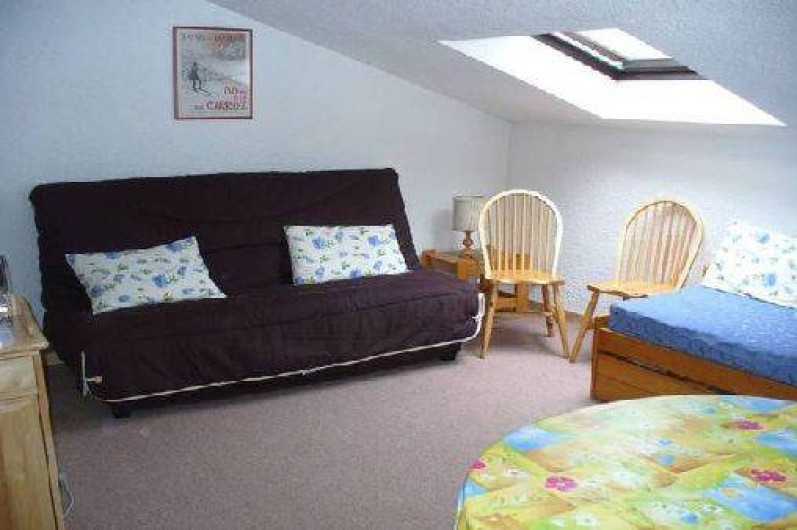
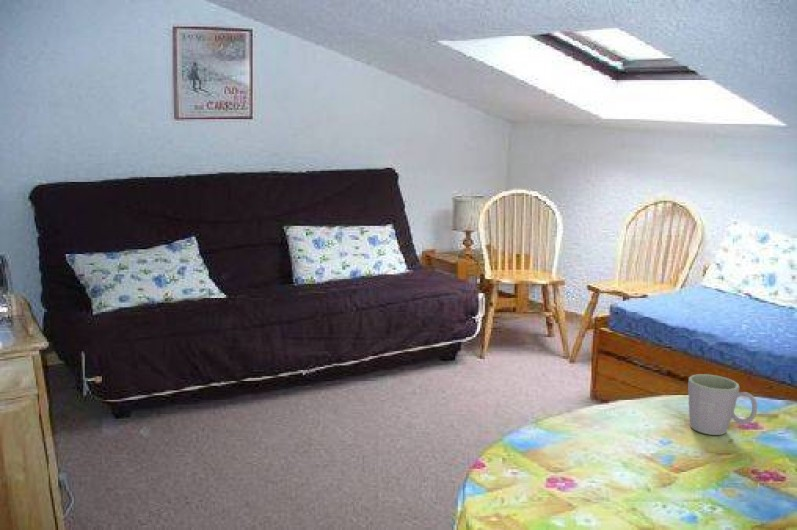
+ mug [687,373,758,436]
